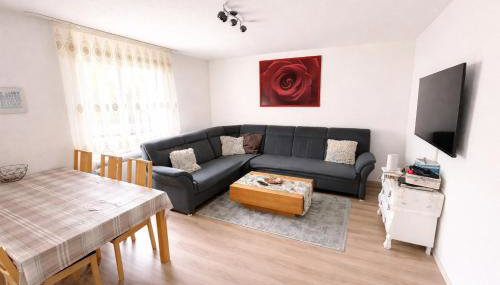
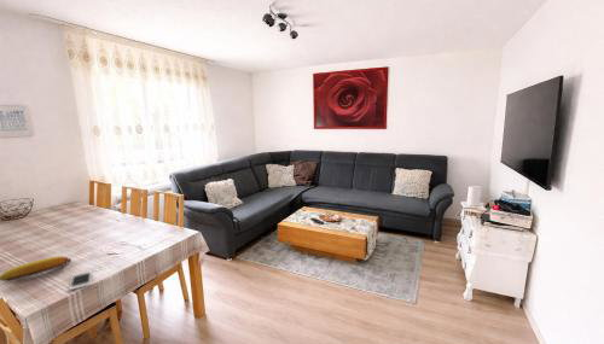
+ cell phone [68,269,93,291]
+ fruit [0,255,72,282]
